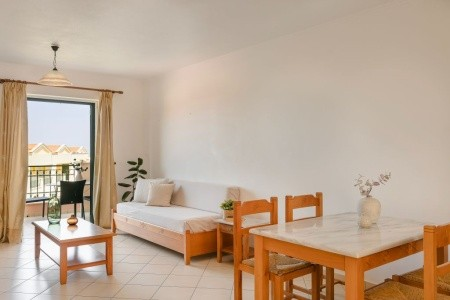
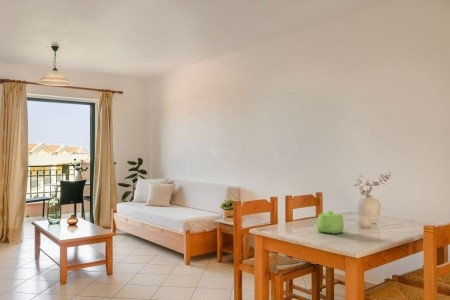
+ teapot [316,210,345,235]
